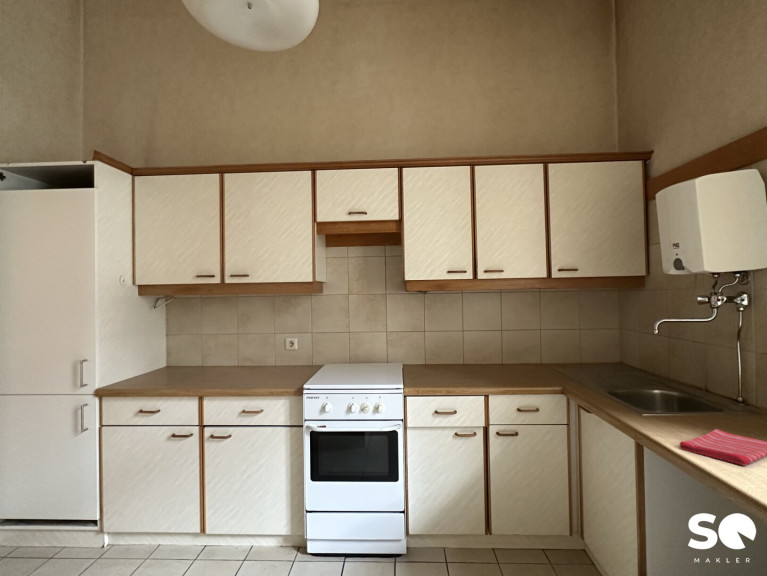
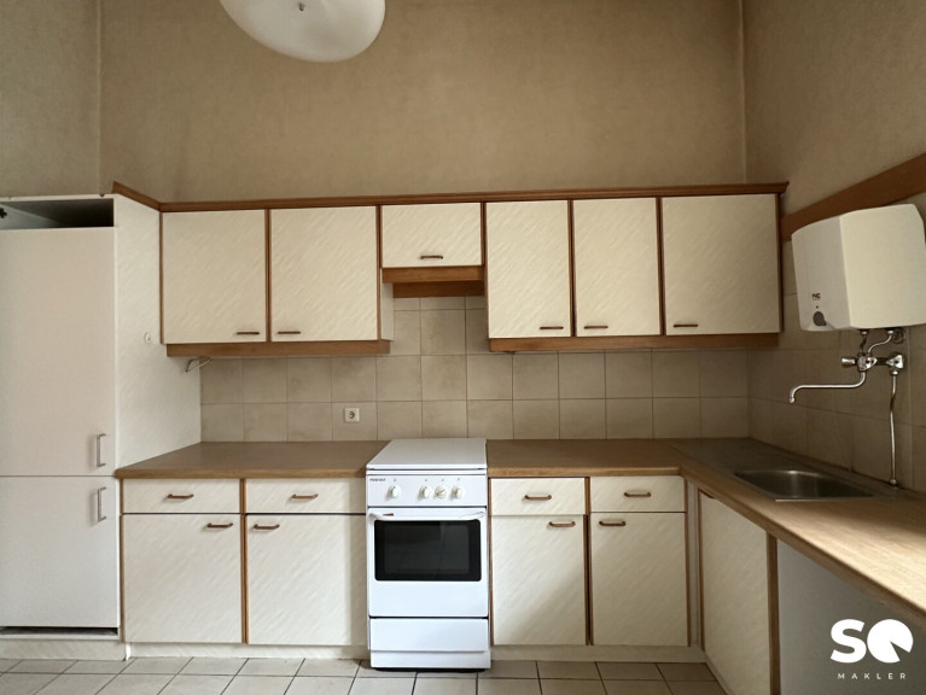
- dish towel [678,428,767,467]
